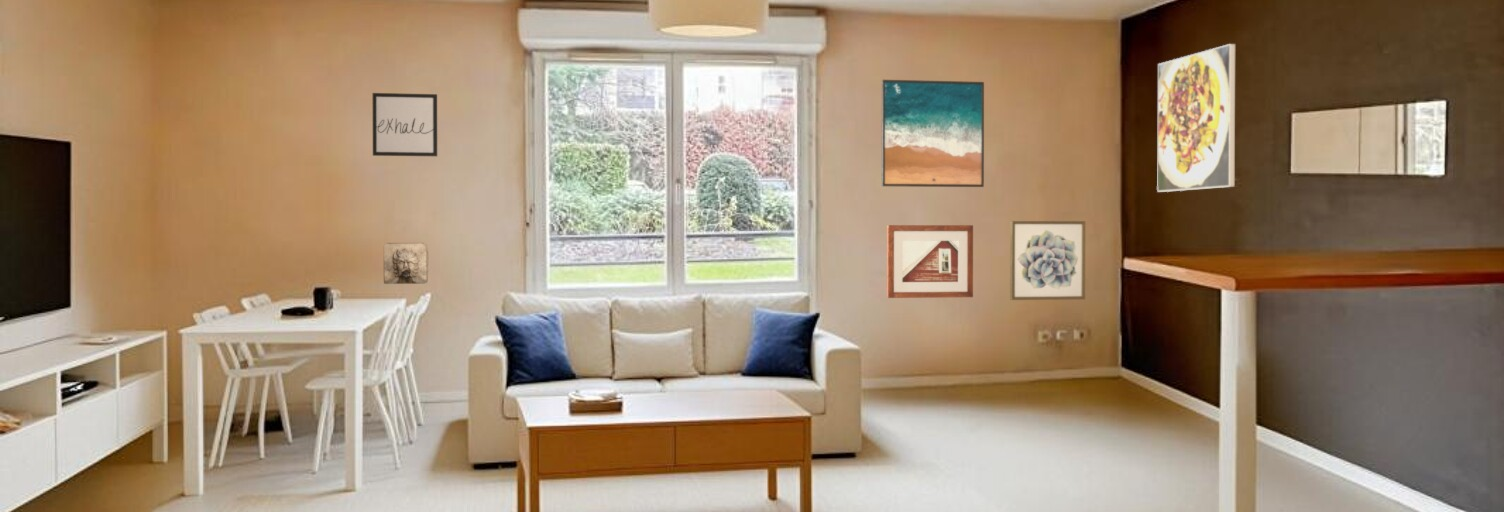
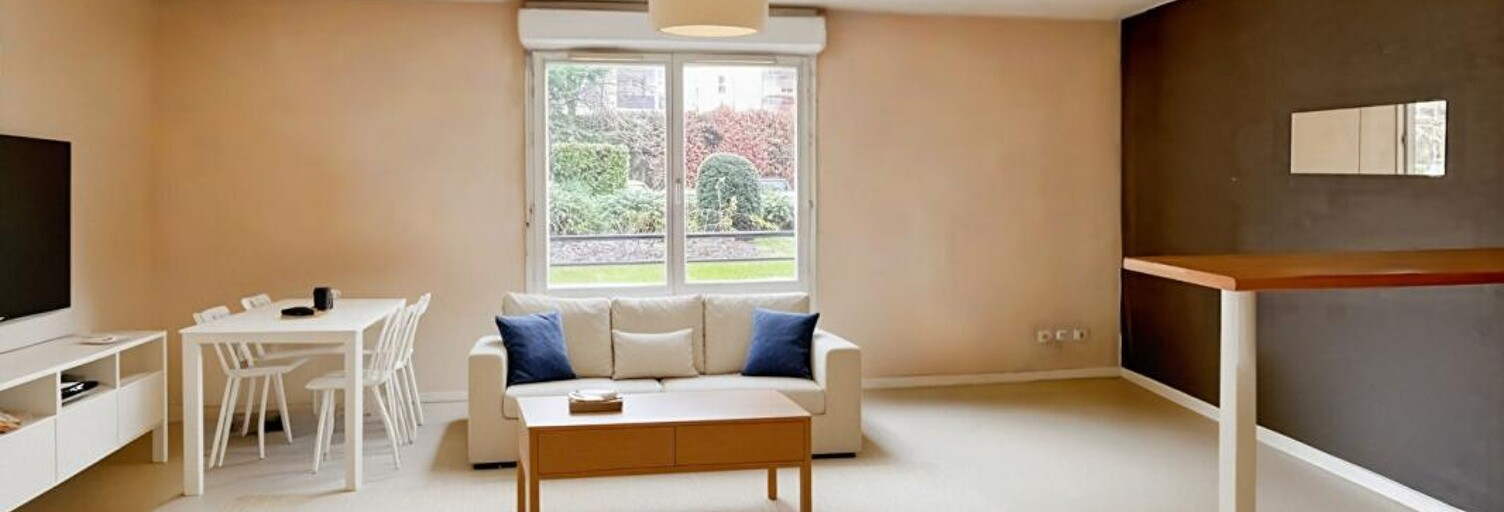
- wall relief [383,242,429,285]
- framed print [1156,43,1236,193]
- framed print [881,79,985,188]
- wall art [1009,220,1086,301]
- picture frame [886,224,974,299]
- wall art [372,92,438,157]
